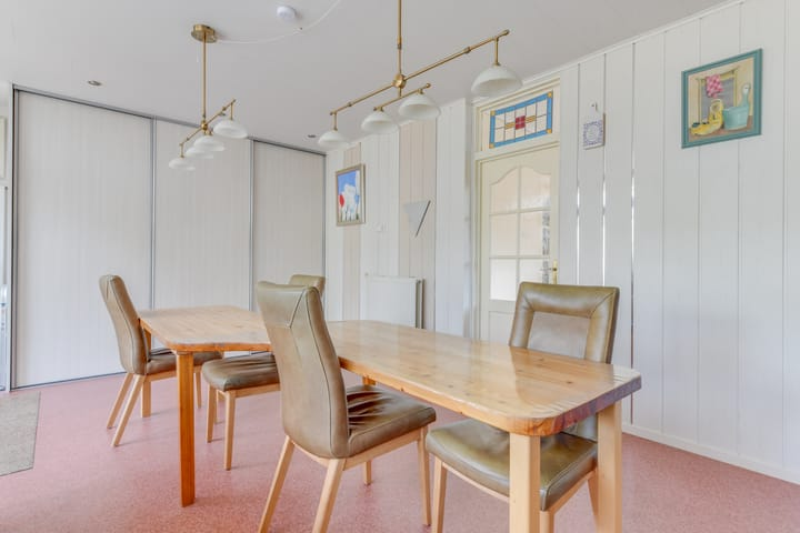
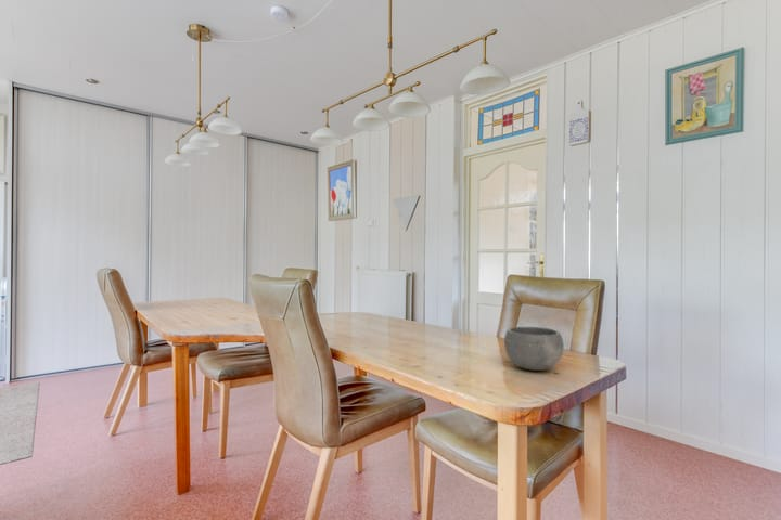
+ bowl [503,326,565,372]
